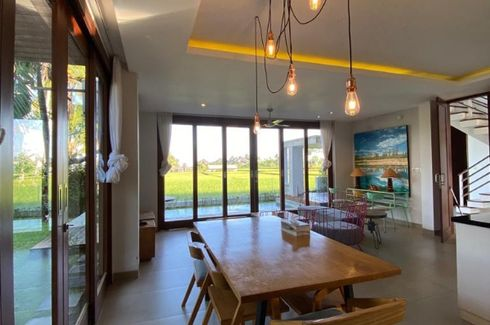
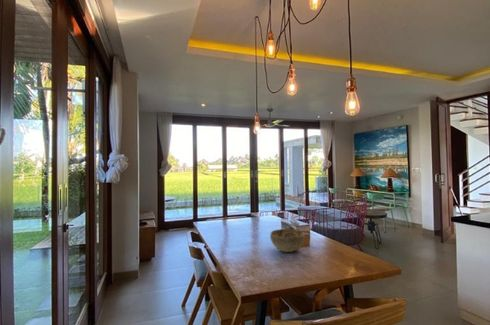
+ decorative bowl [269,228,306,253]
